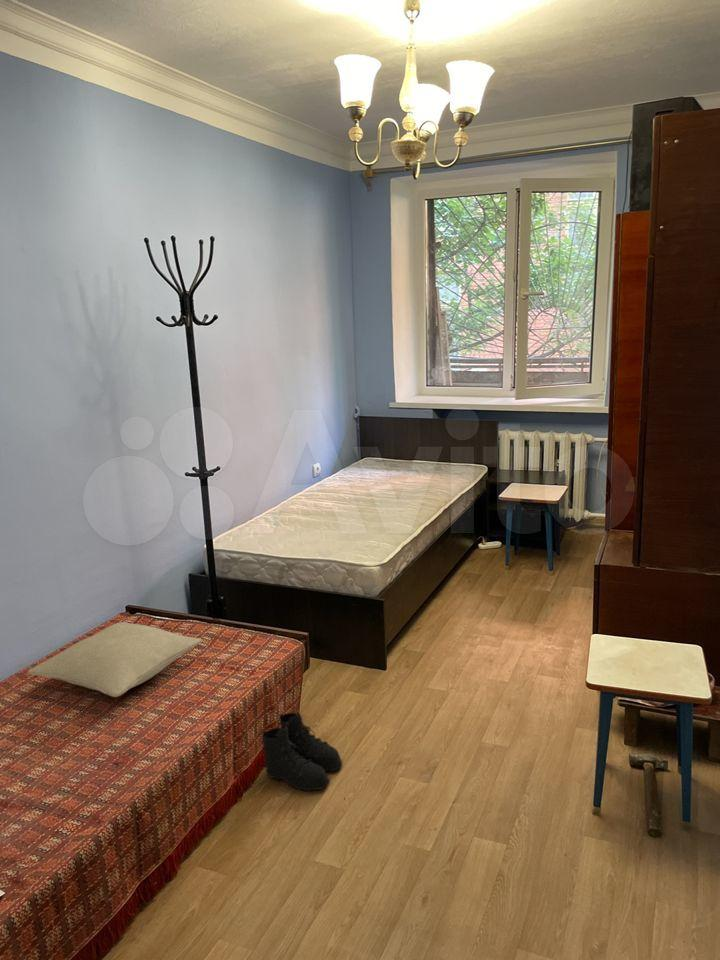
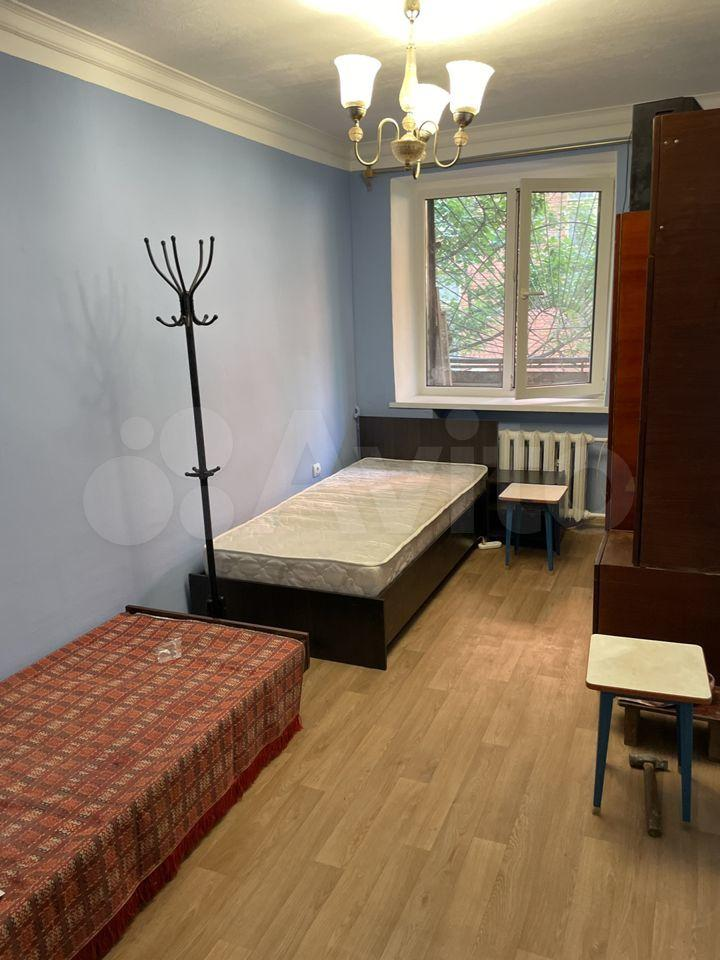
- boots [260,710,343,793]
- pillow [26,621,203,698]
